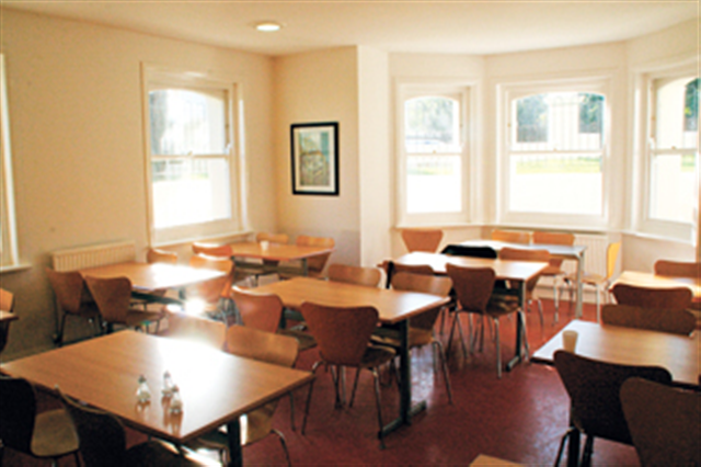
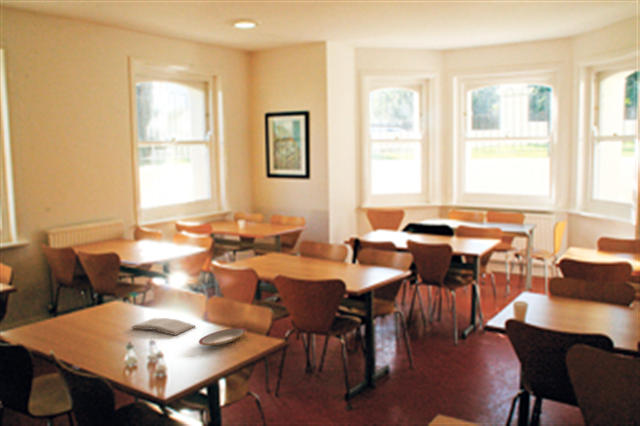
+ plate [198,327,247,346]
+ book [131,317,196,336]
